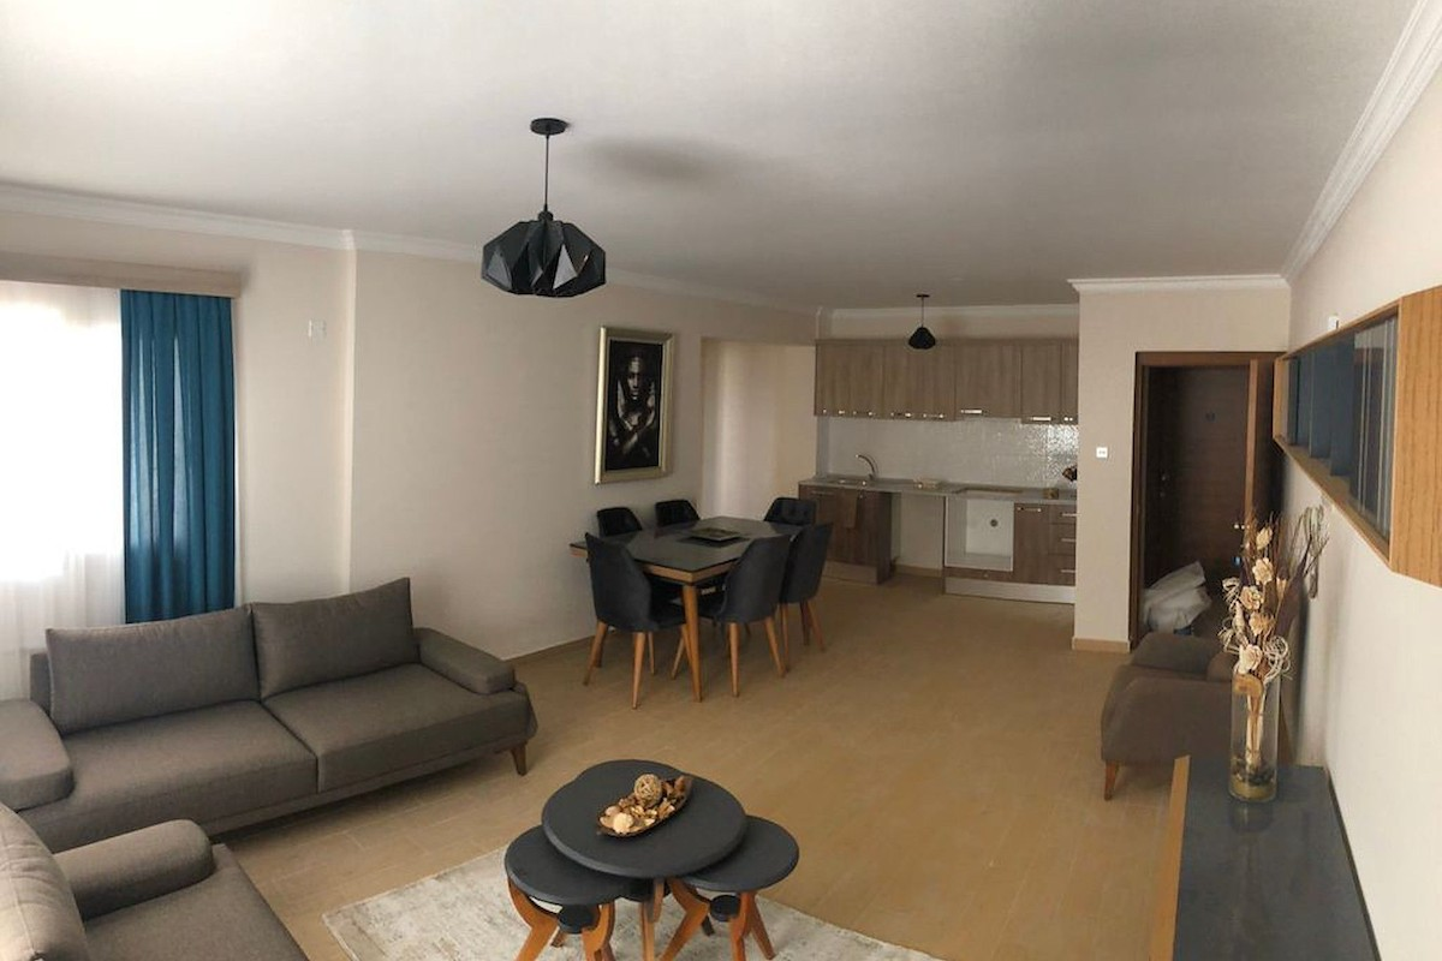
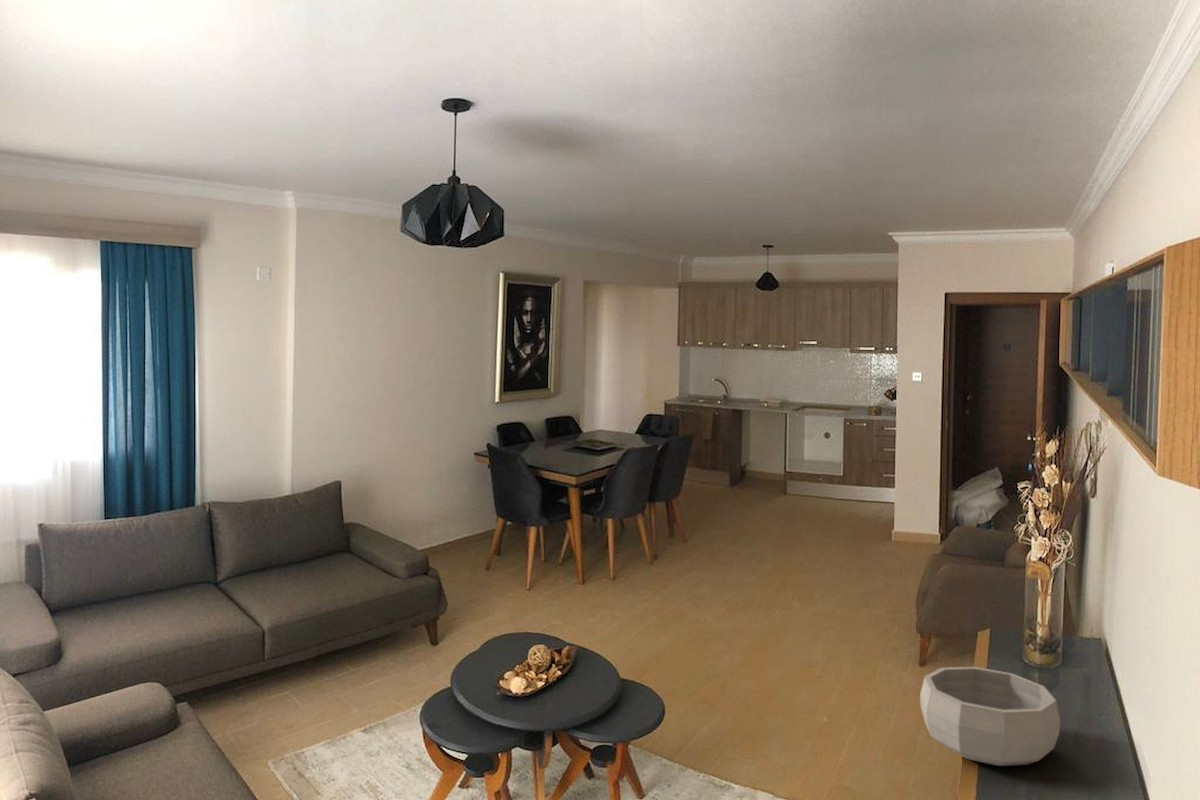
+ decorative bowl [919,666,1061,767]
